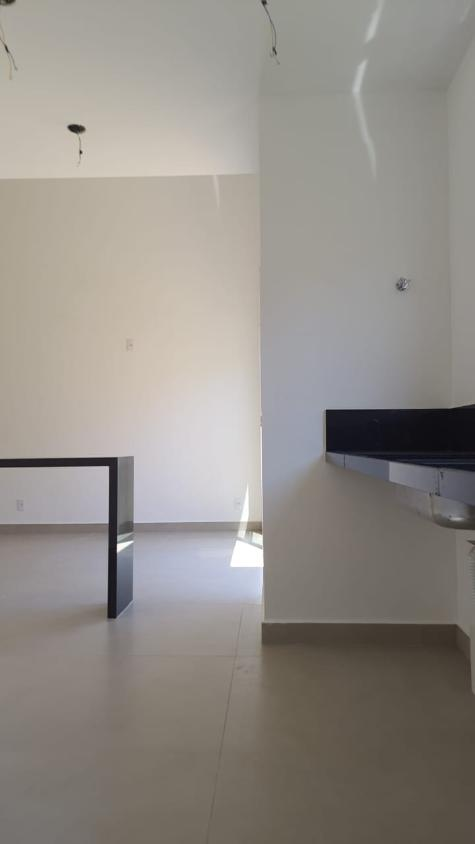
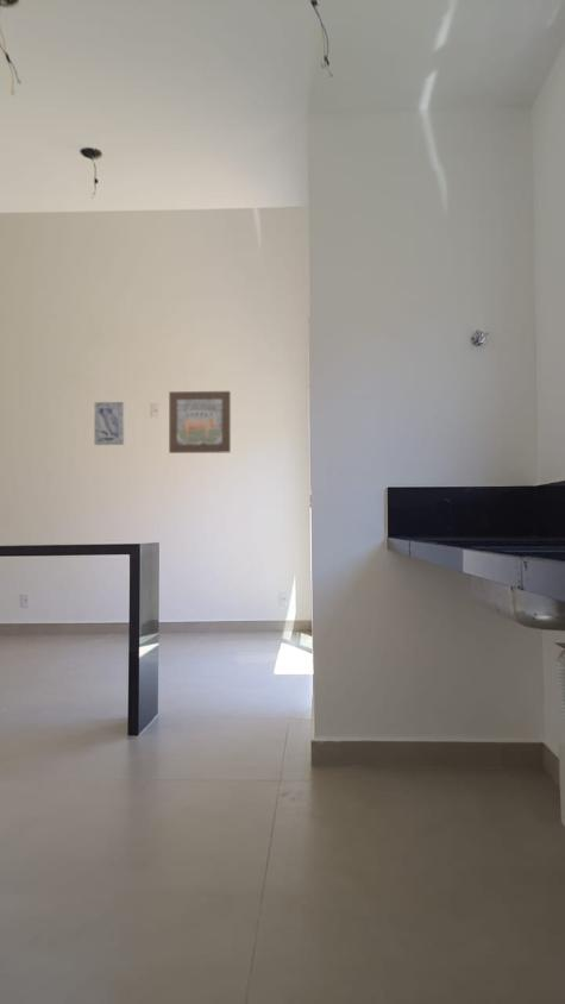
+ wall art [168,390,232,454]
+ wall art [93,401,125,446]
